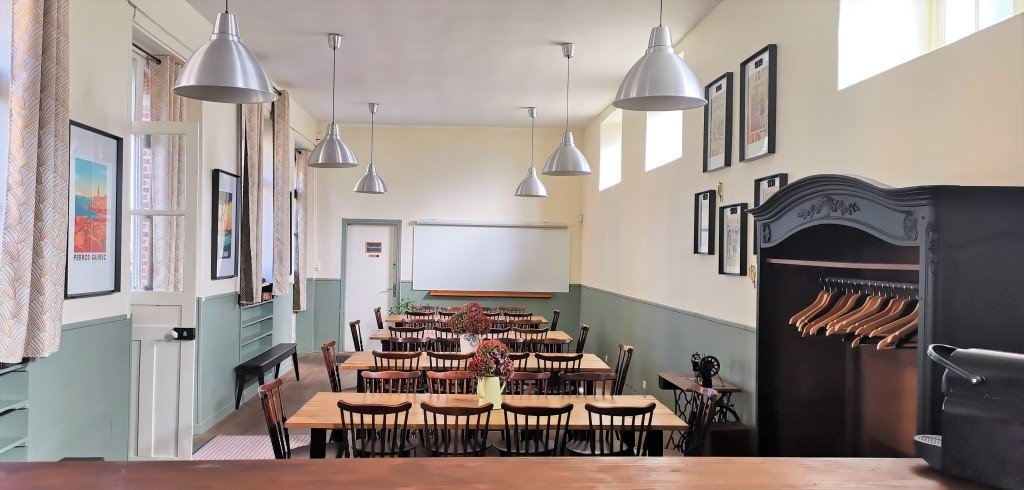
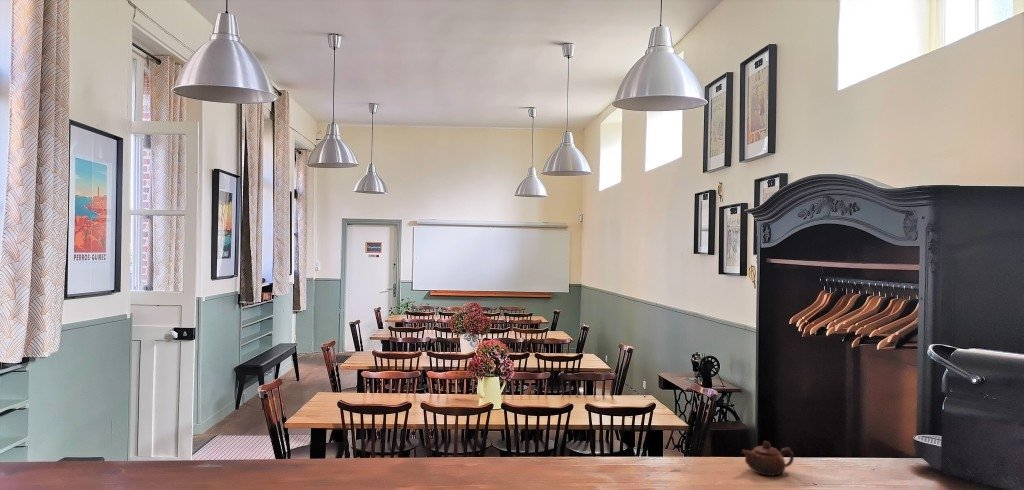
+ teapot [741,440,795,477]
